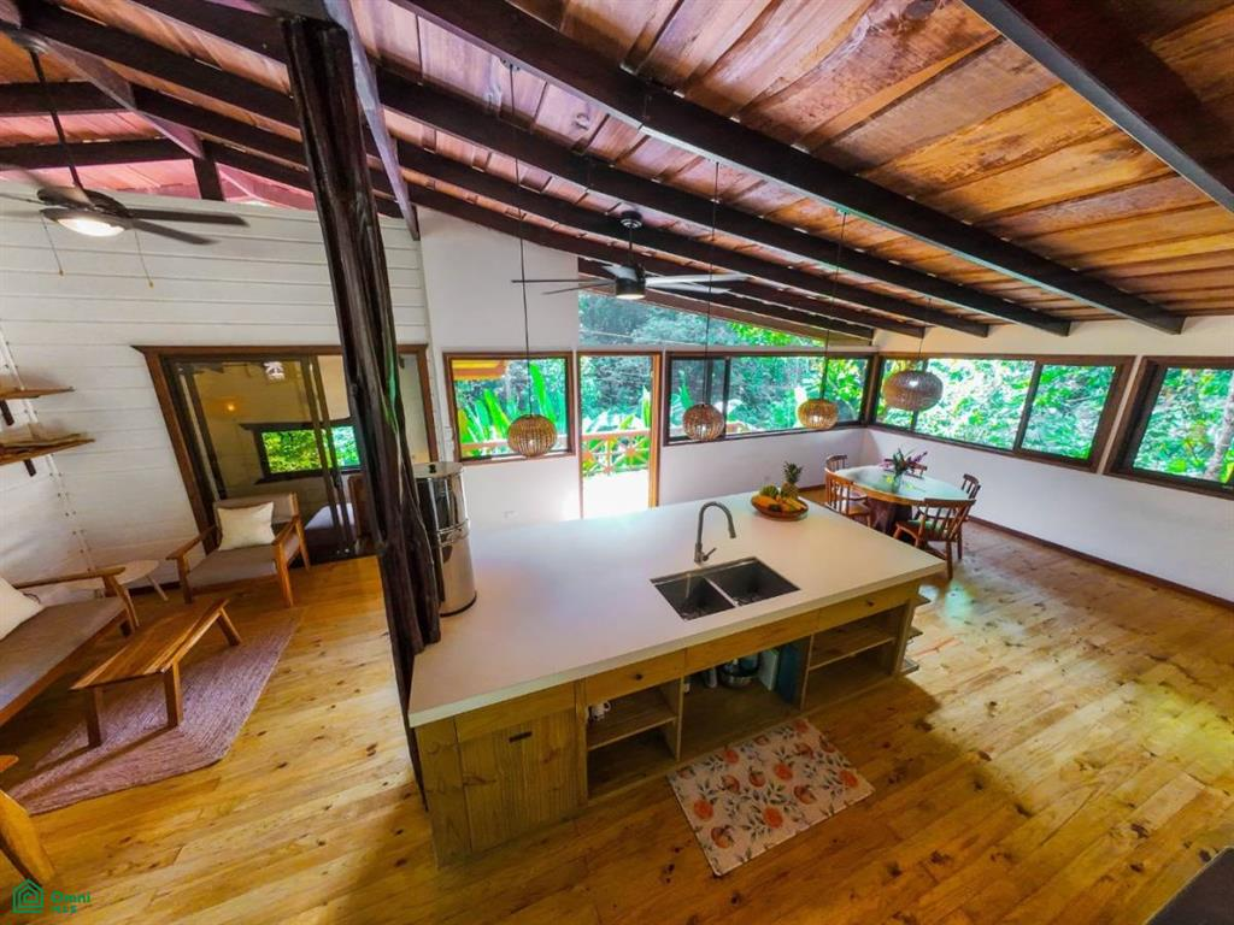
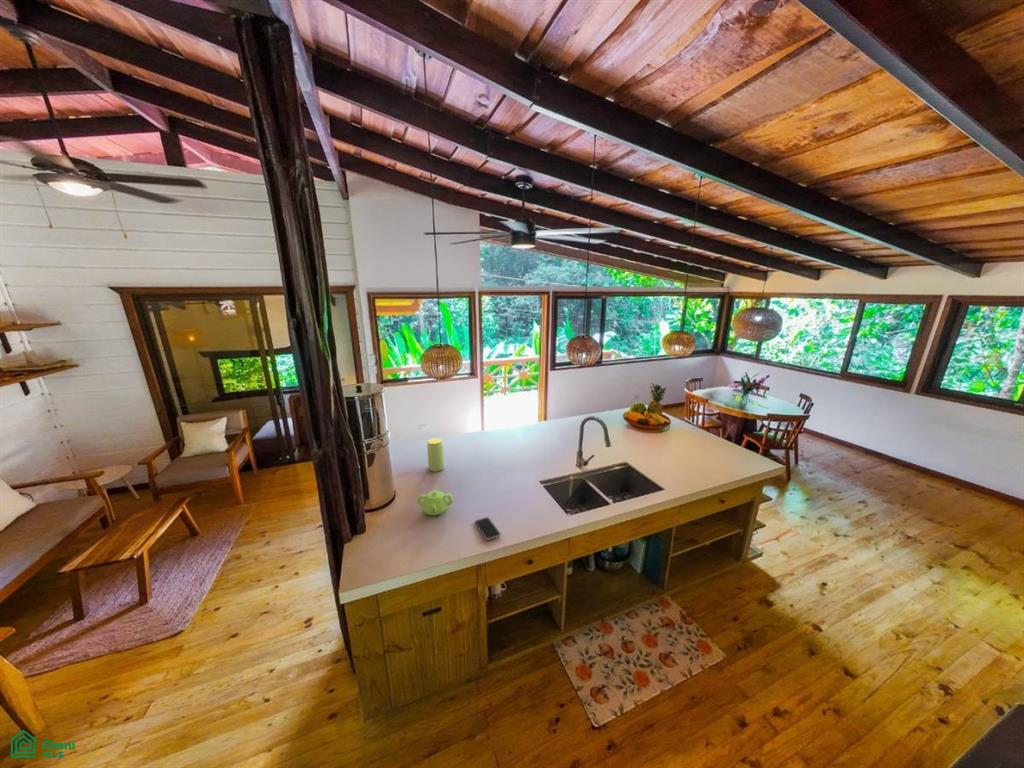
+ teapot [416,489,455,516]
+ jar [426,437,445,472]
+ smartphone [474,516,502,541]
